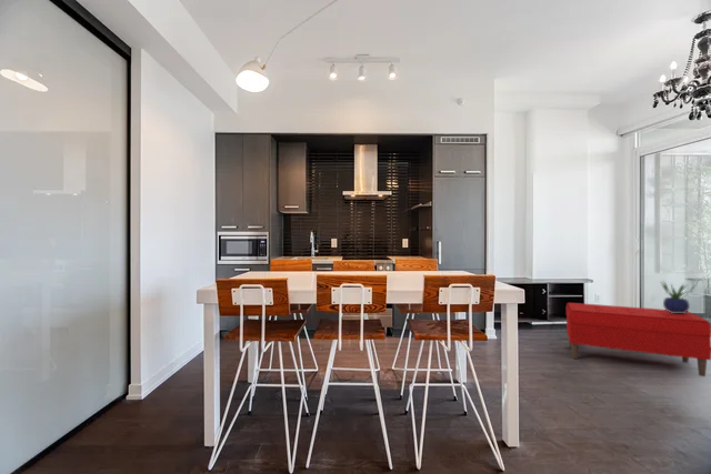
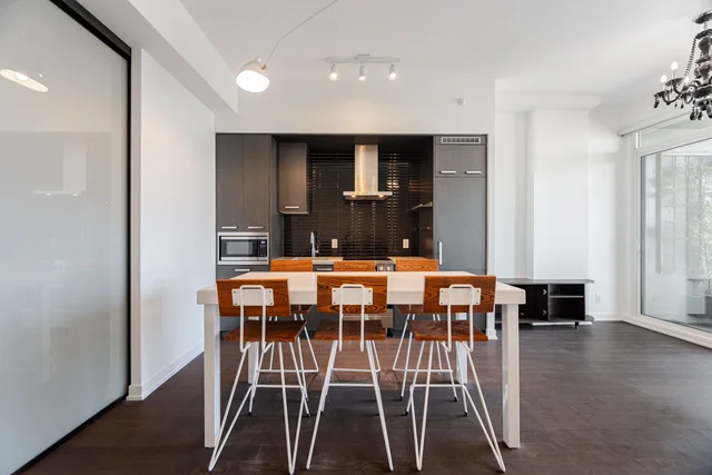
- potted plant [660,279,697,313]
- bench [565,302,711,377]
